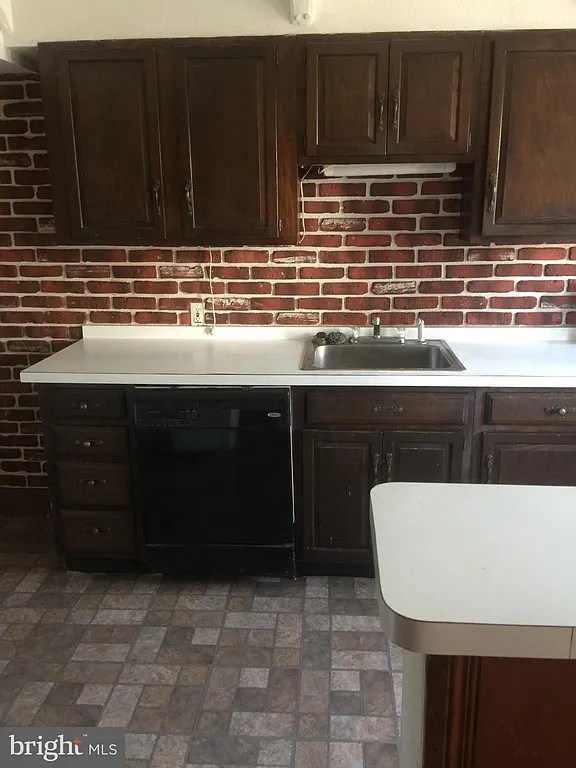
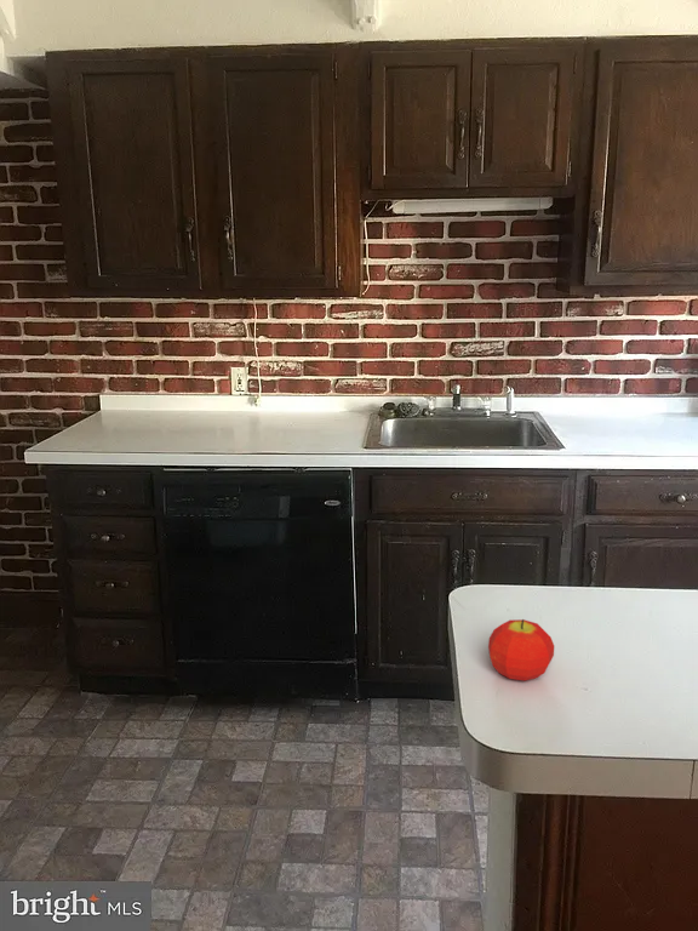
+ fruit [487,618,555,681]
